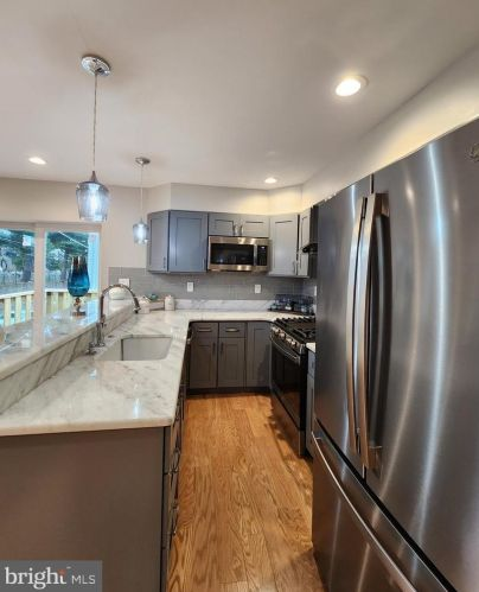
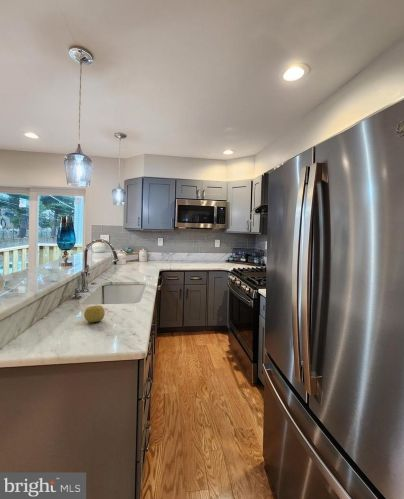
+ fruit [83,305,106,323]
